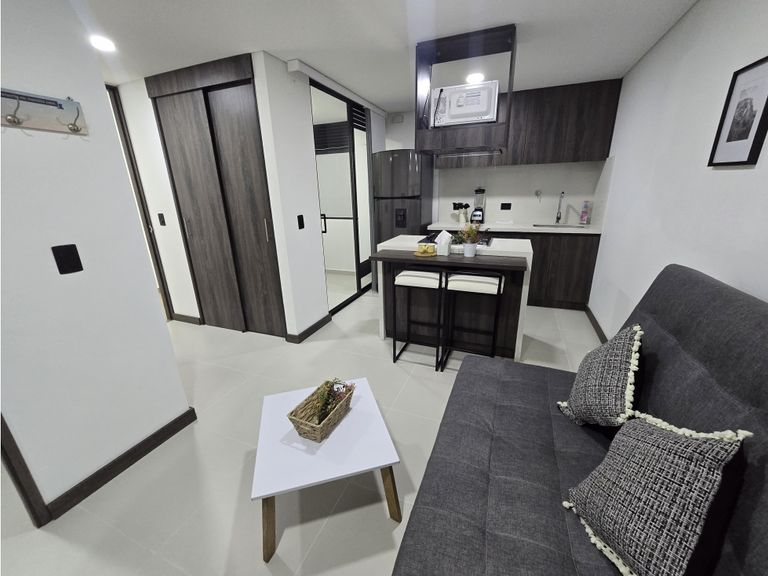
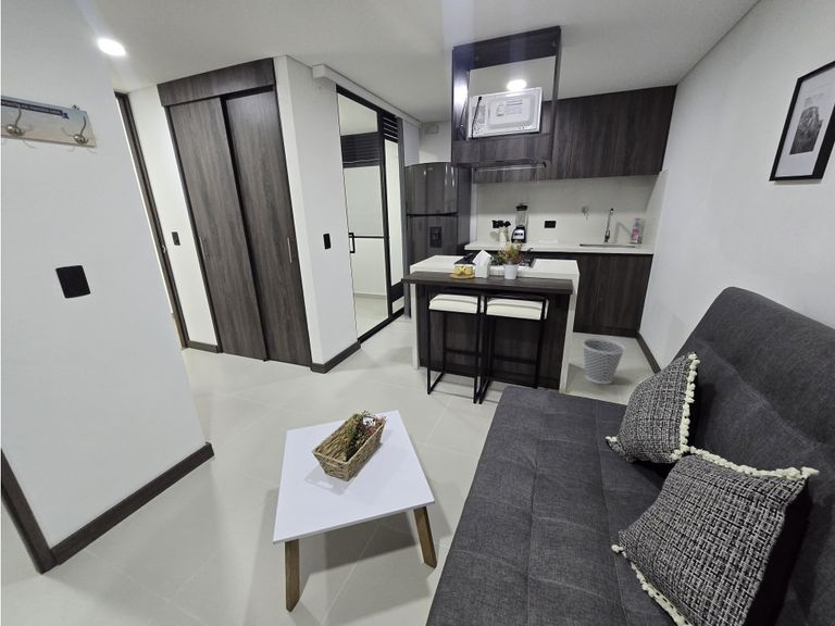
+ wastebasket [582,337,626,385]
